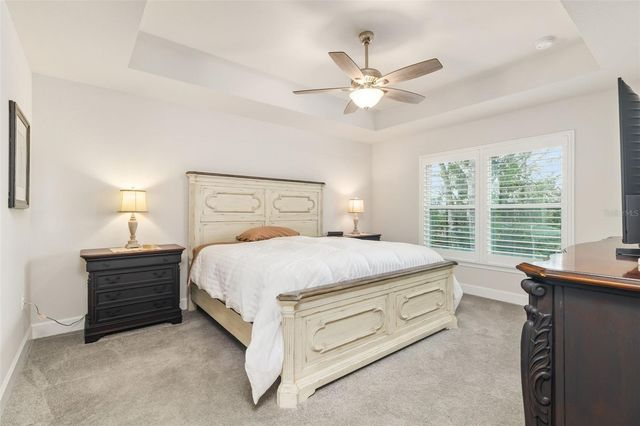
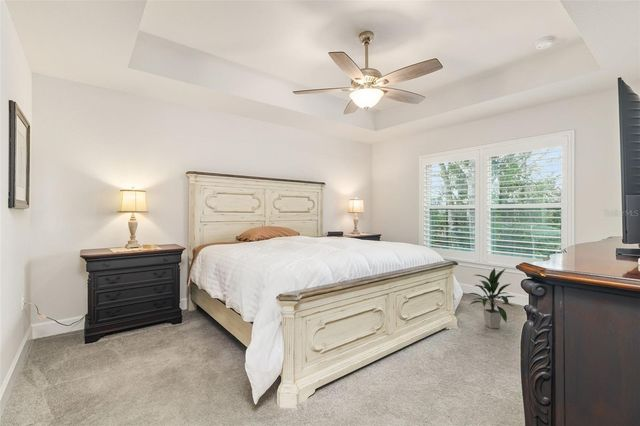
+ indoor plant [463,267,517,329]
